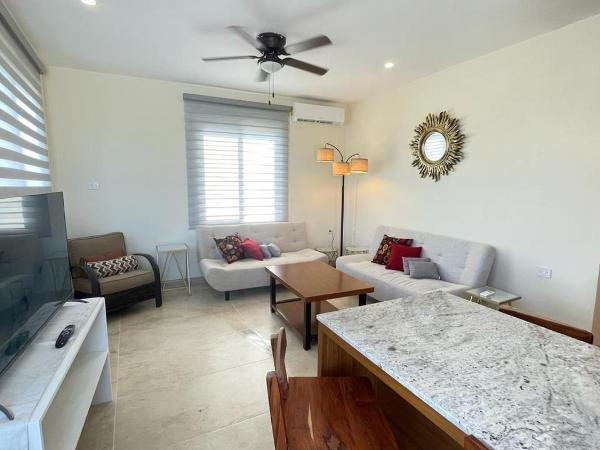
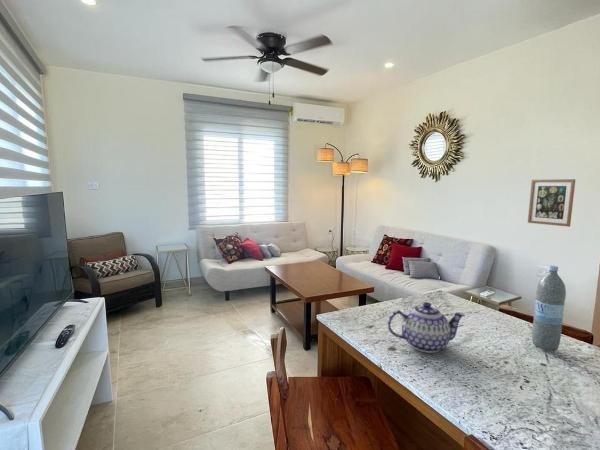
+ teapot [386,301,466,354]
+ water bottle [531,264,567,352]
+ wall art [527,178,577,228]
